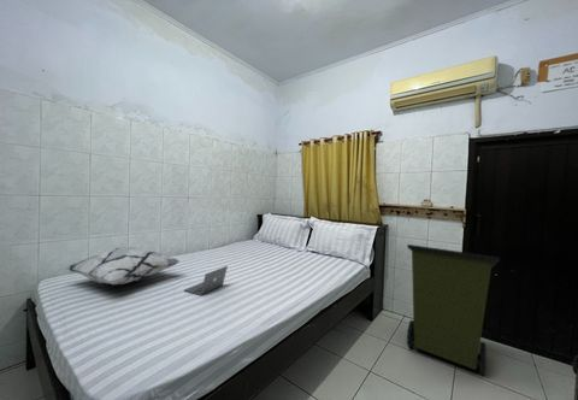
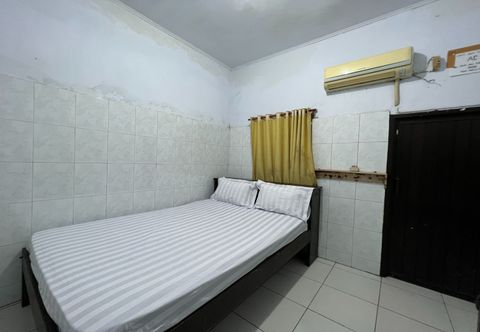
- trash can [406,243,501,377]
- laptop [183,265,229,296]
- decorative pillow [63,246,181,286]
